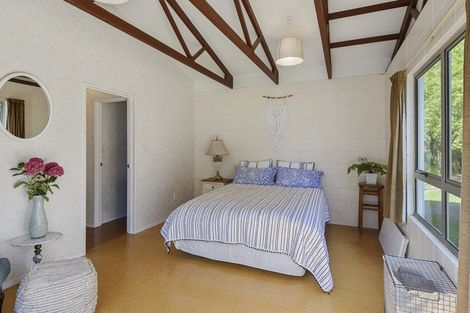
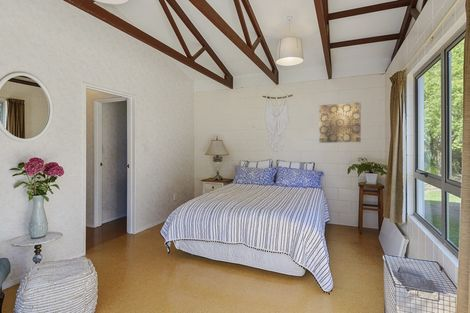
+ wall art [318,101,362,144]
